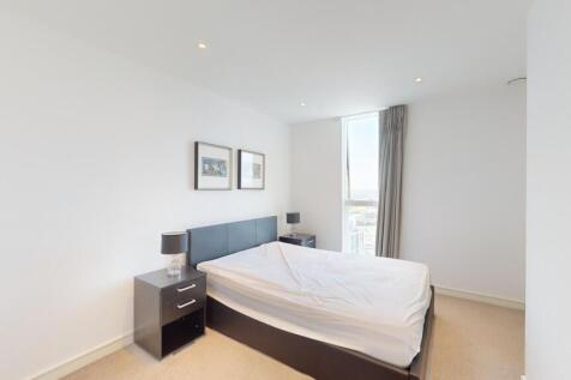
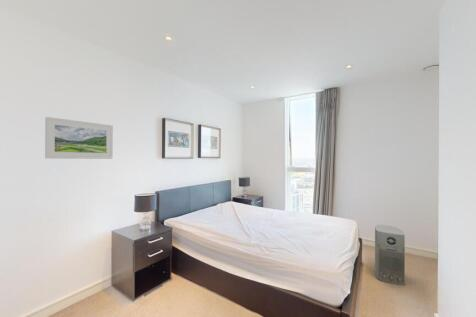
+ air purifier [374,224,406,286]
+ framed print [44,116,114,160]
